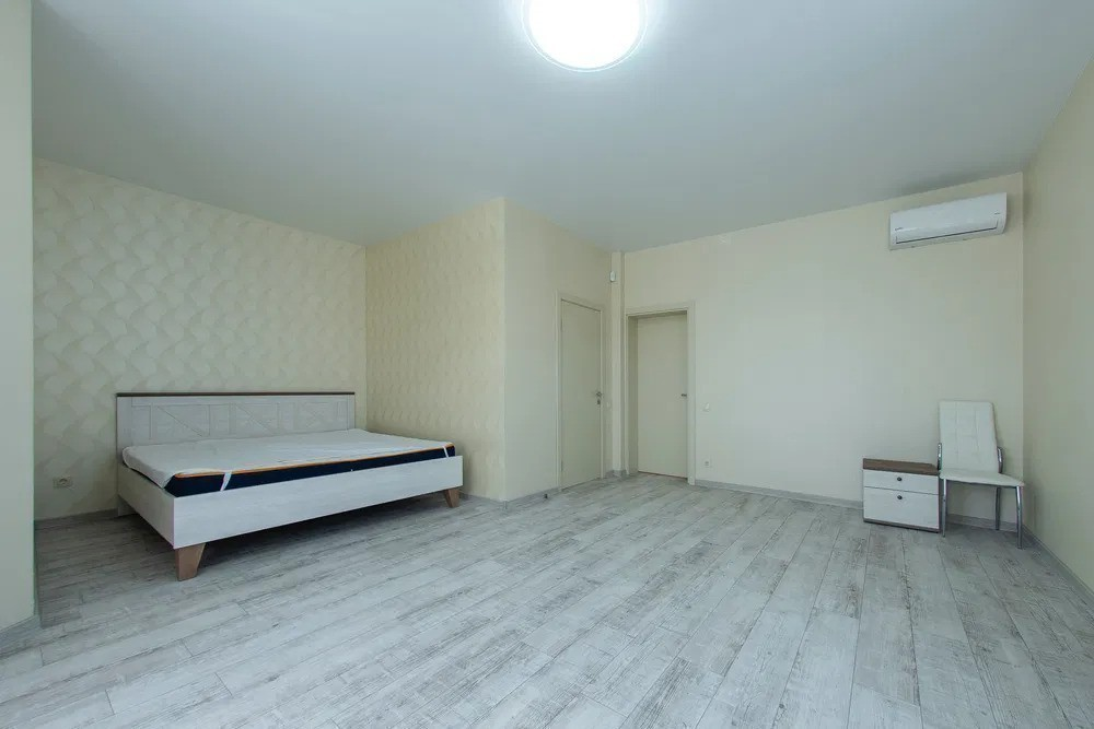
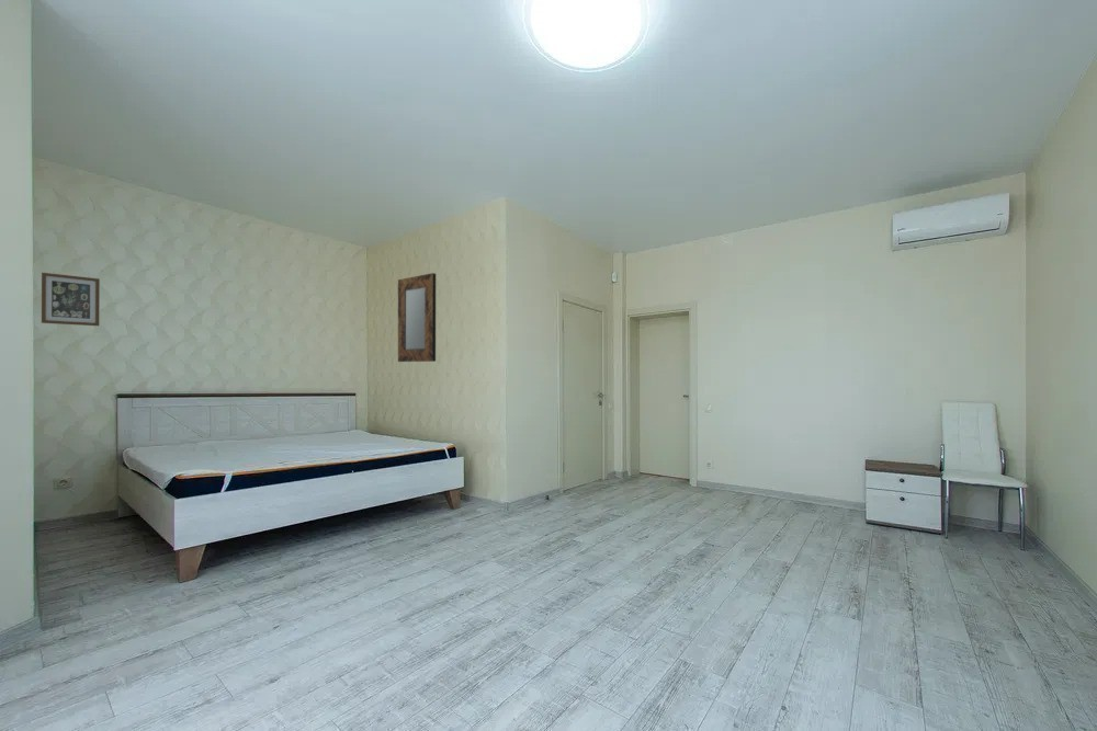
+ home mirror [397,272,437,363]
+ wall art [41,272,101,327]
